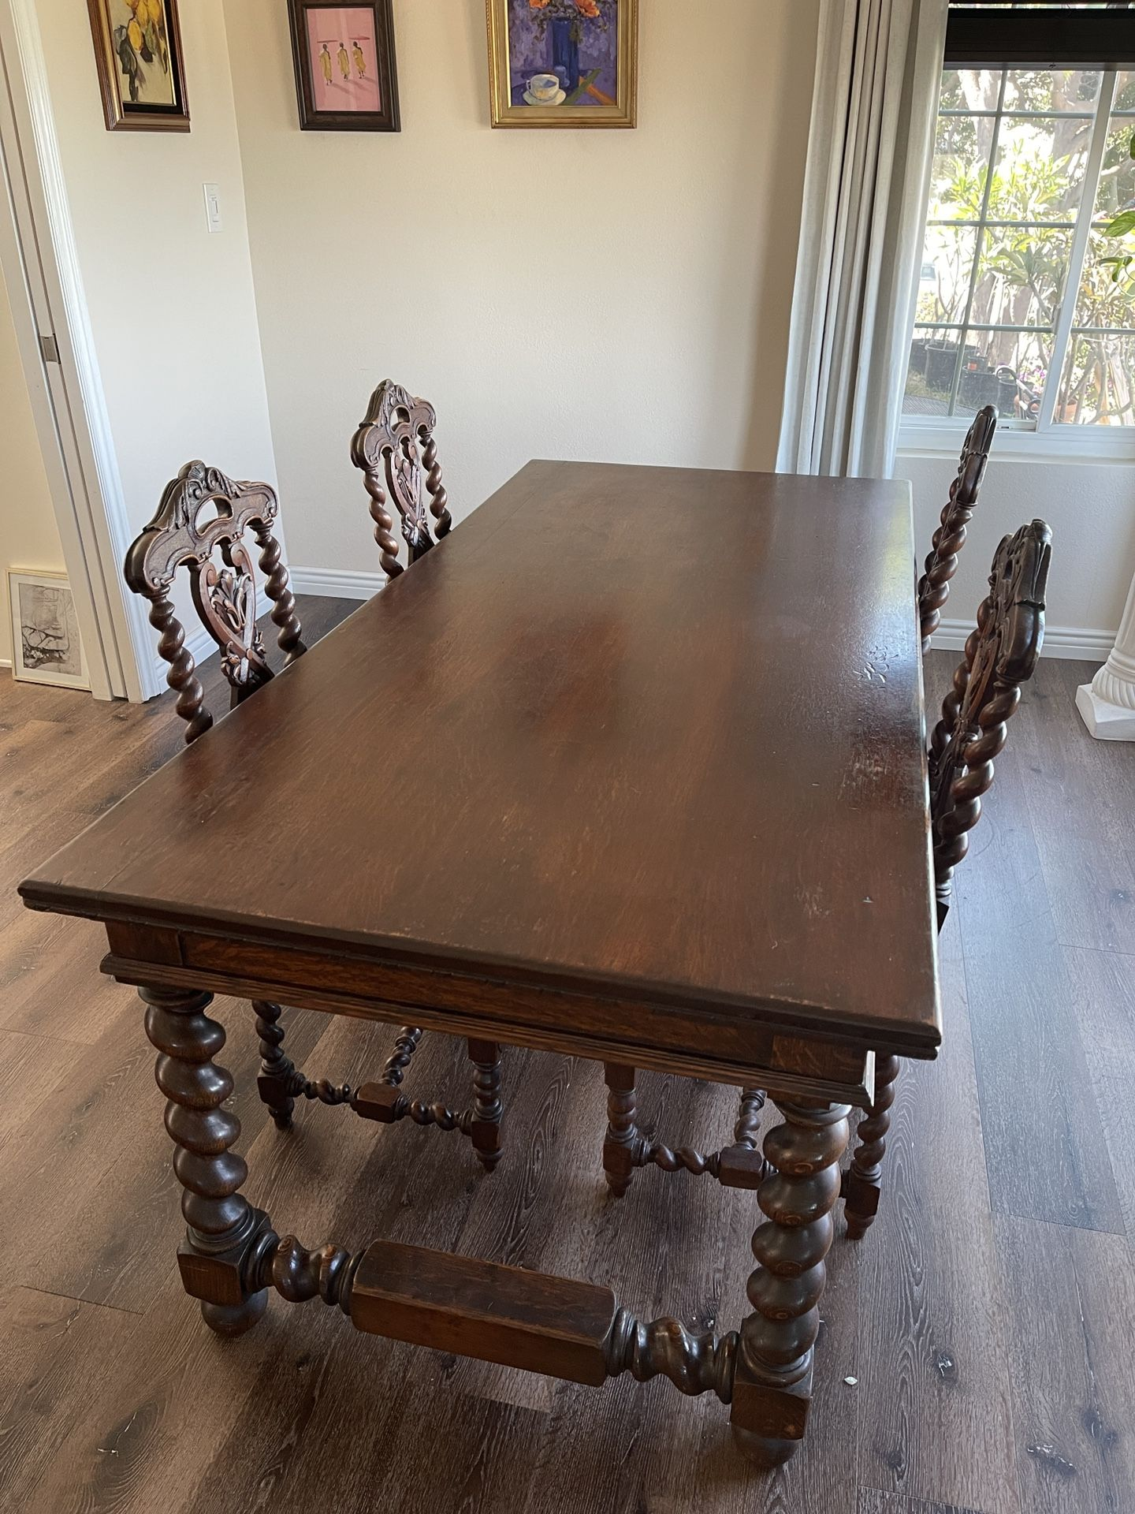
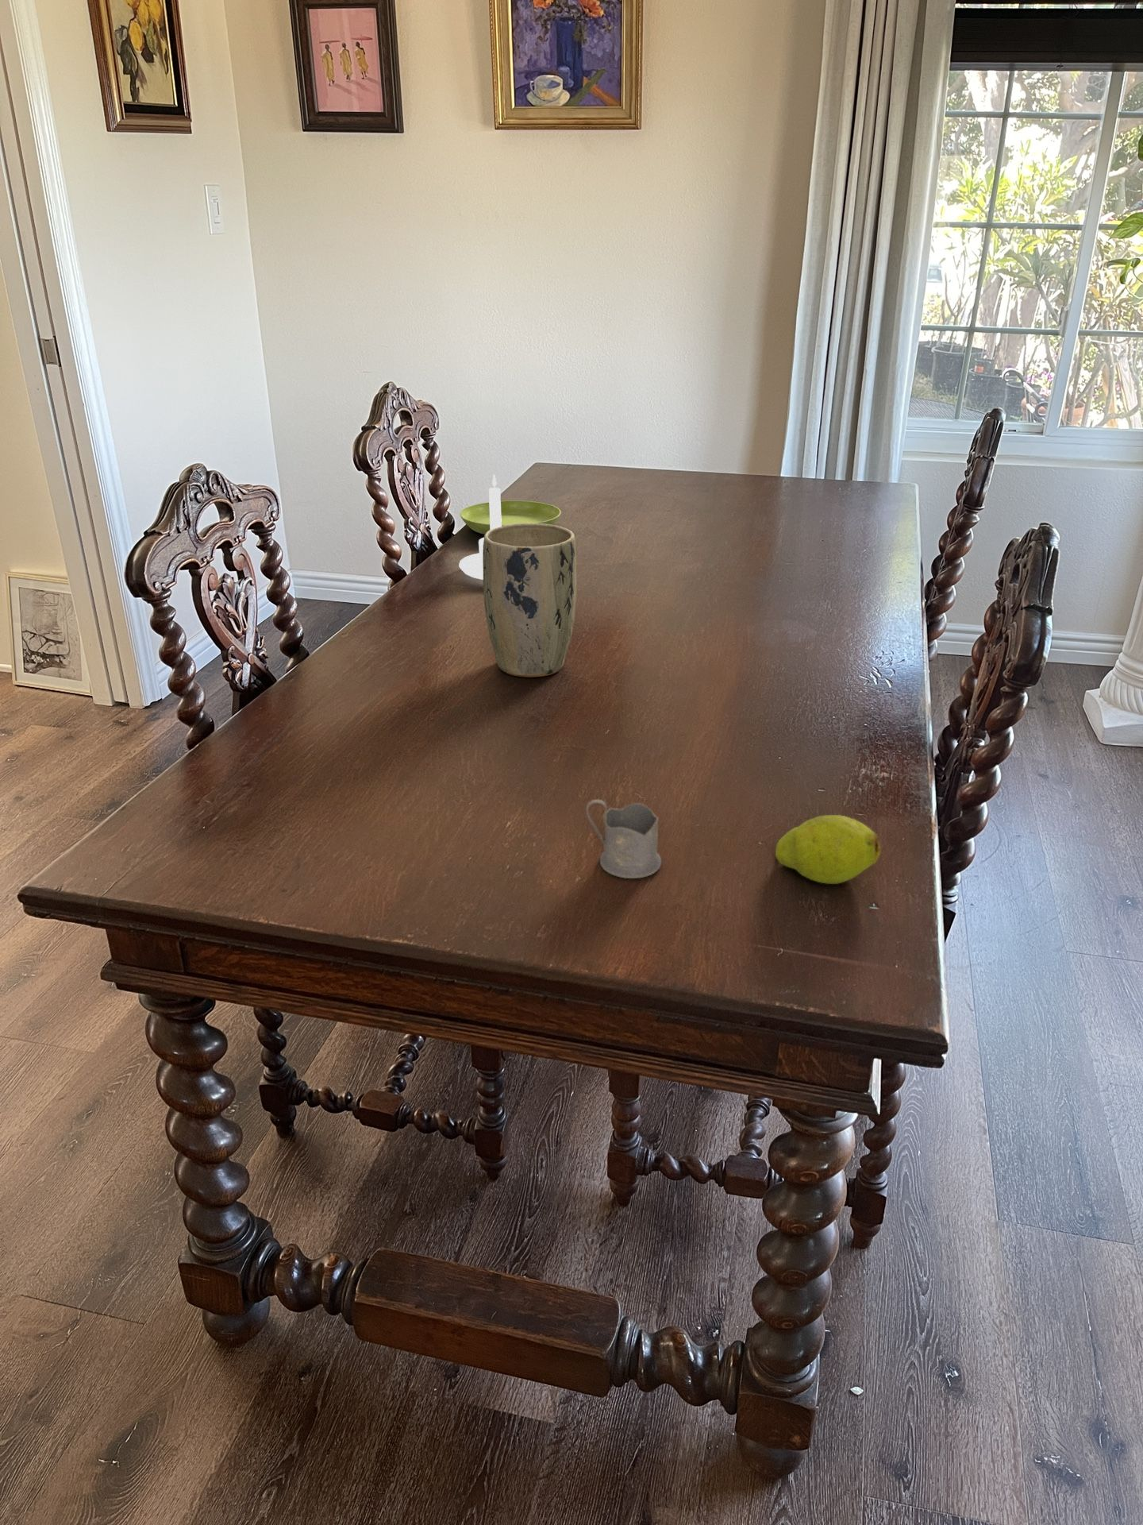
+ fruit [774,814,881,885]
+ tea glass holder [585,799,662,879]
+ plant pot [483,524,578,677]
+ saucer [459,500,561,536]
+ candle holder [457,473,502,581]
